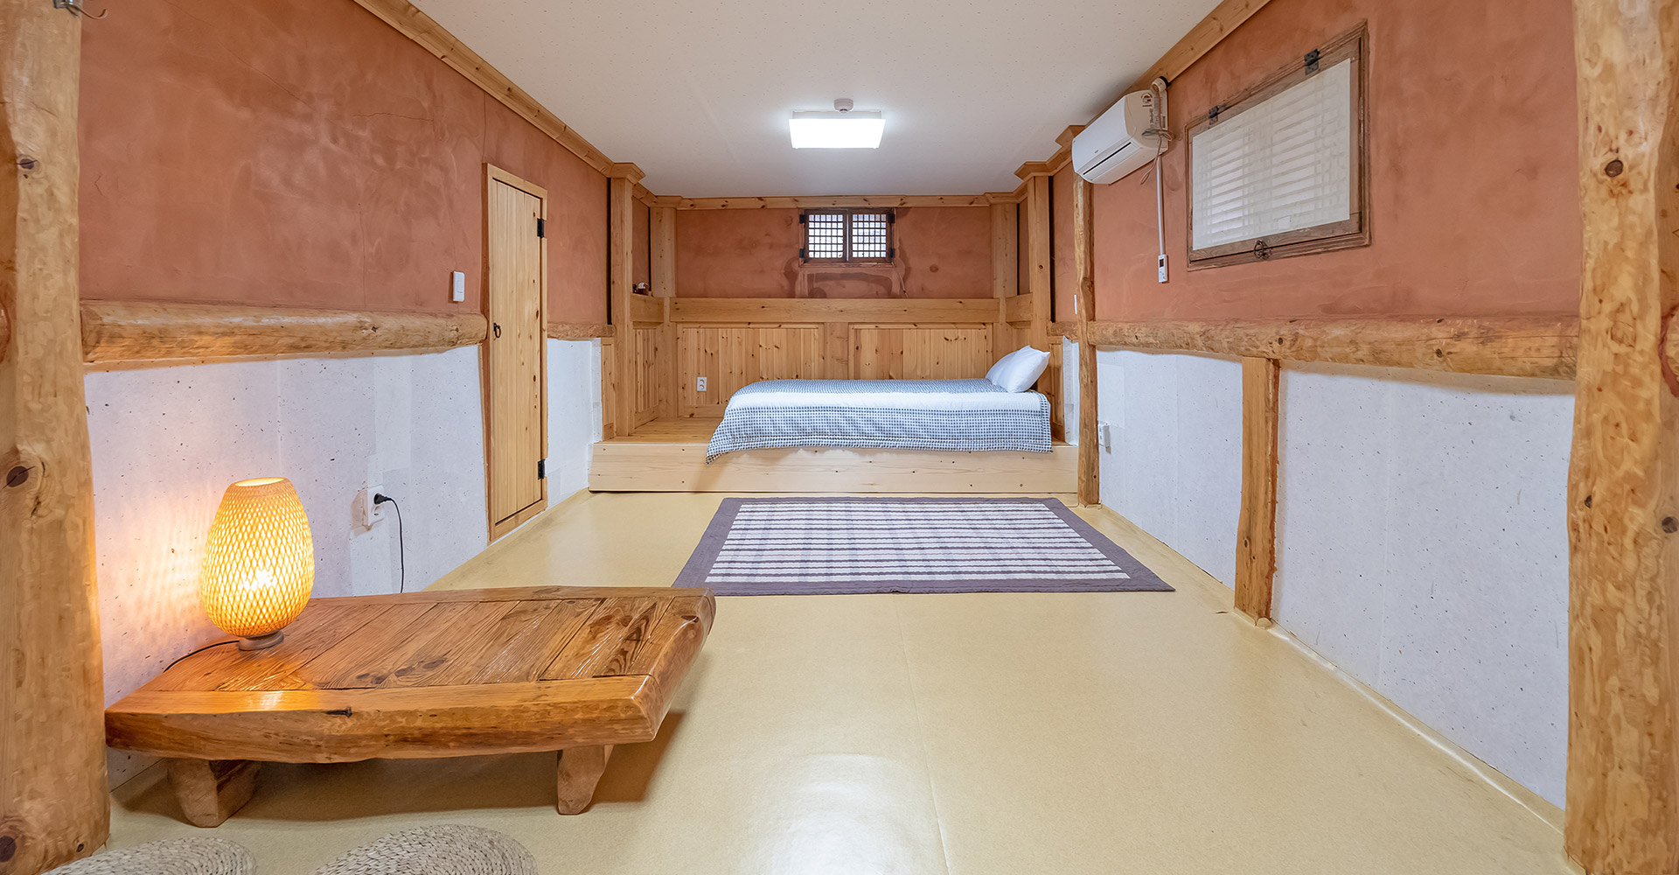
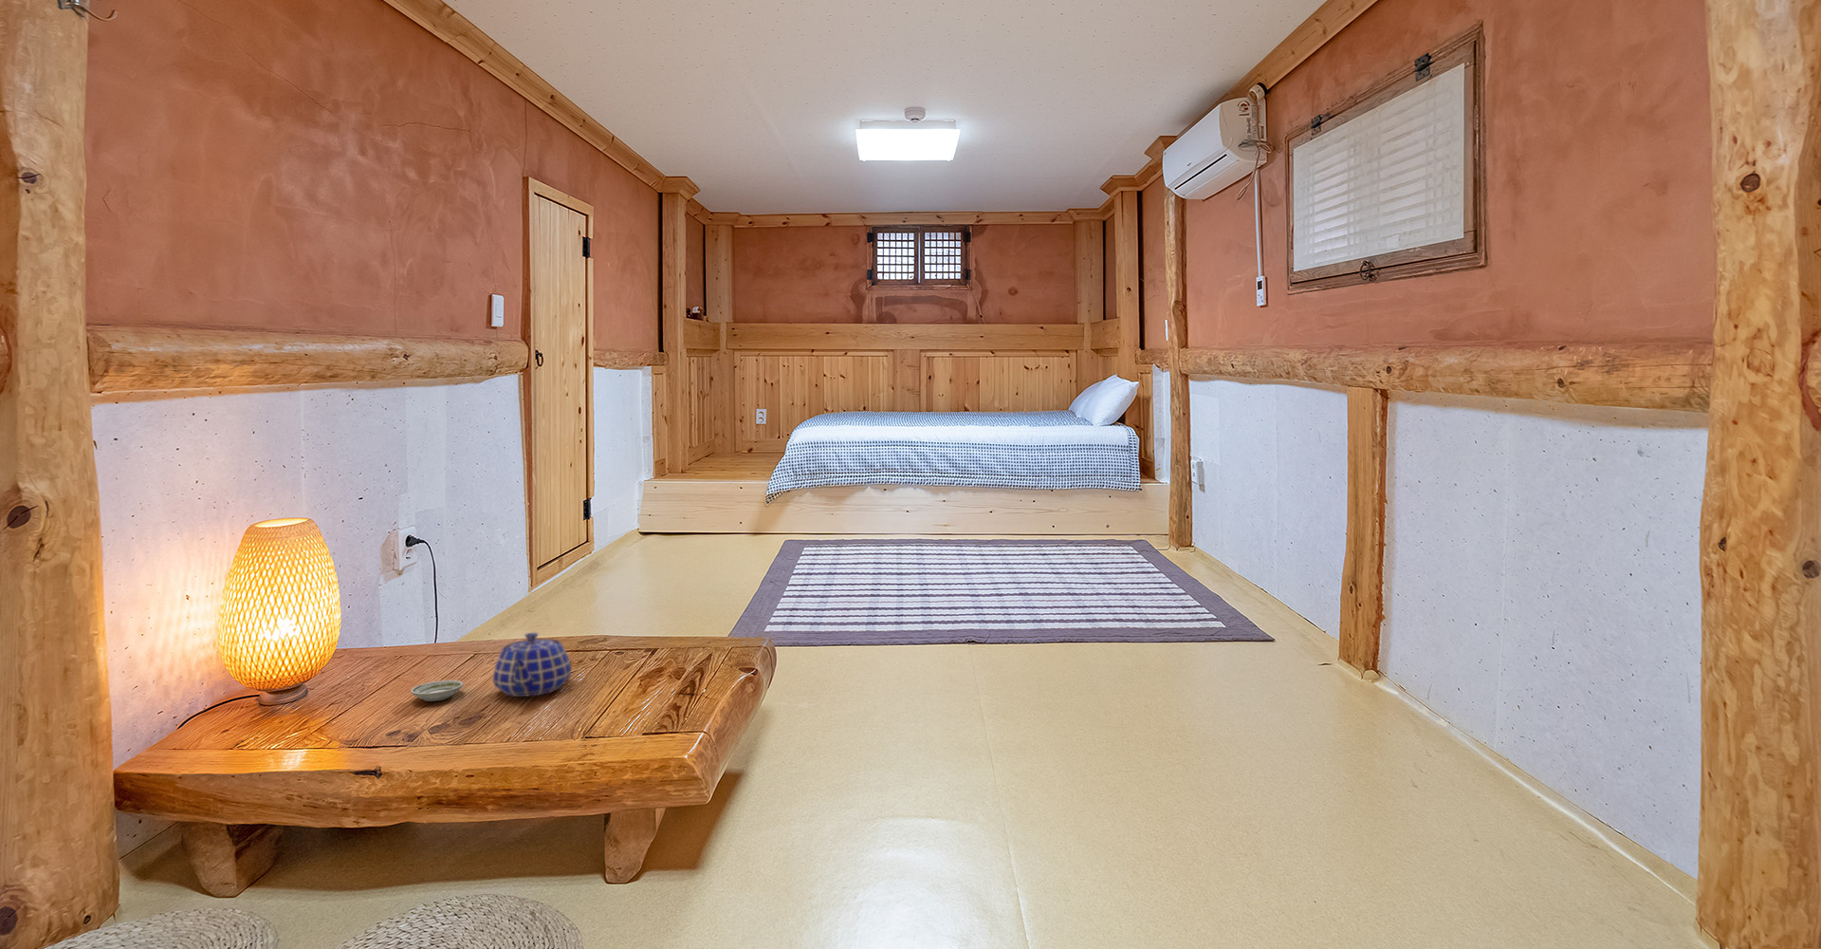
+ saucer [409,679,464,702]
+ teapot [491,632,573,697]
